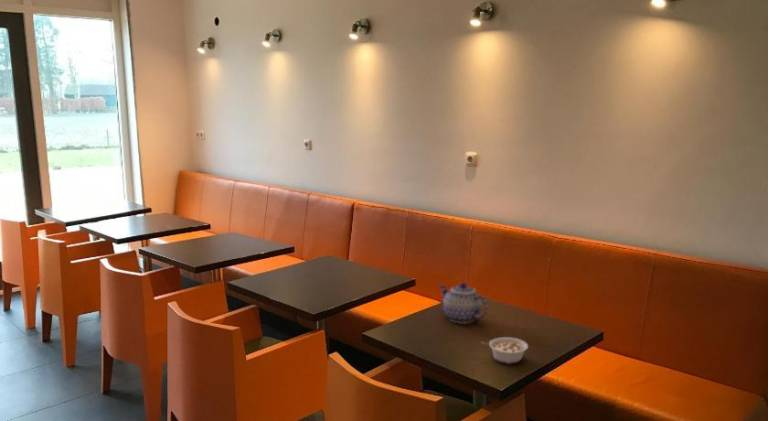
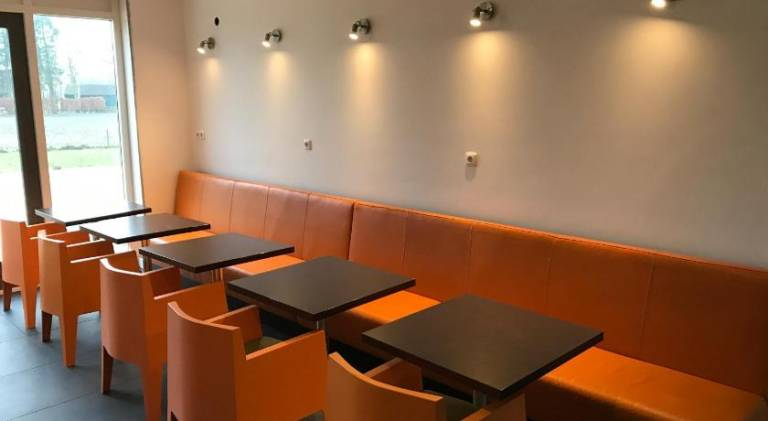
- teapot [438,282,489,325]
- legume [480,336,529,365]
